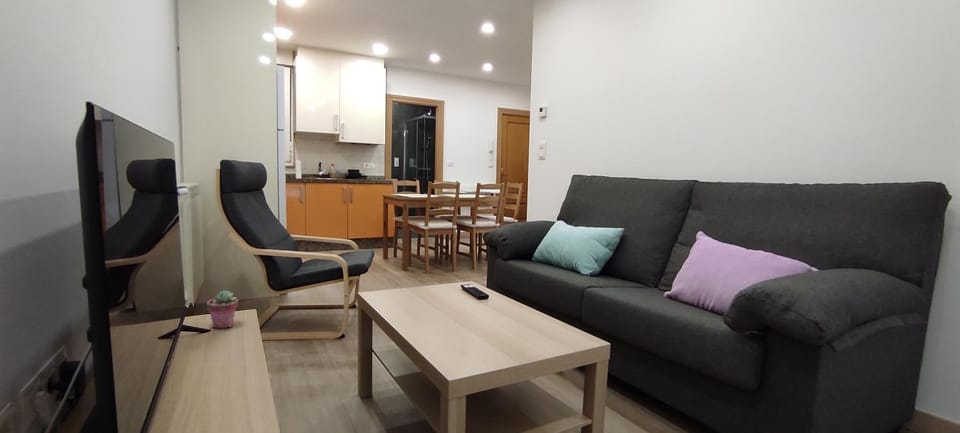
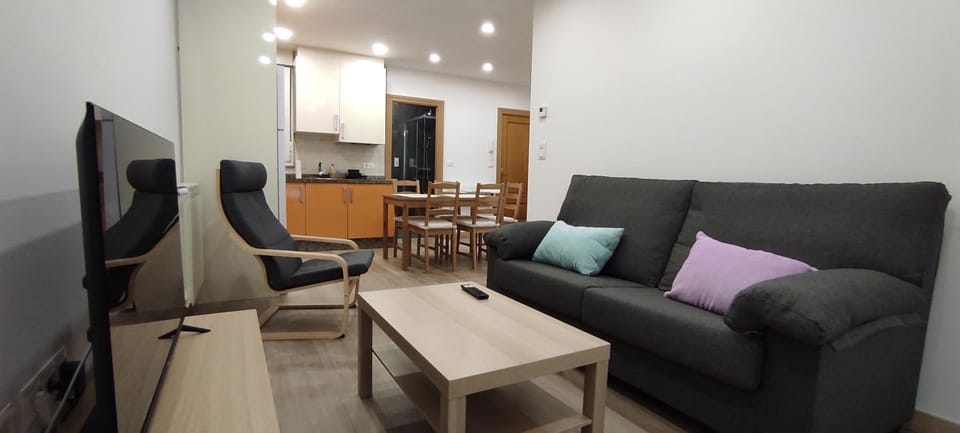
- potted succulent [206,289,239,329]
